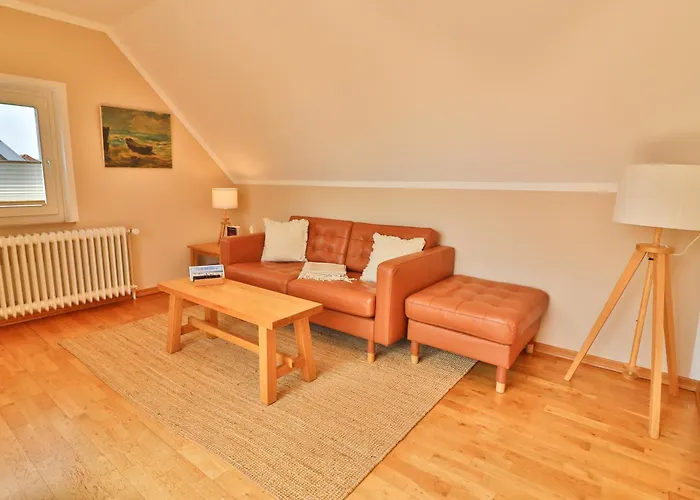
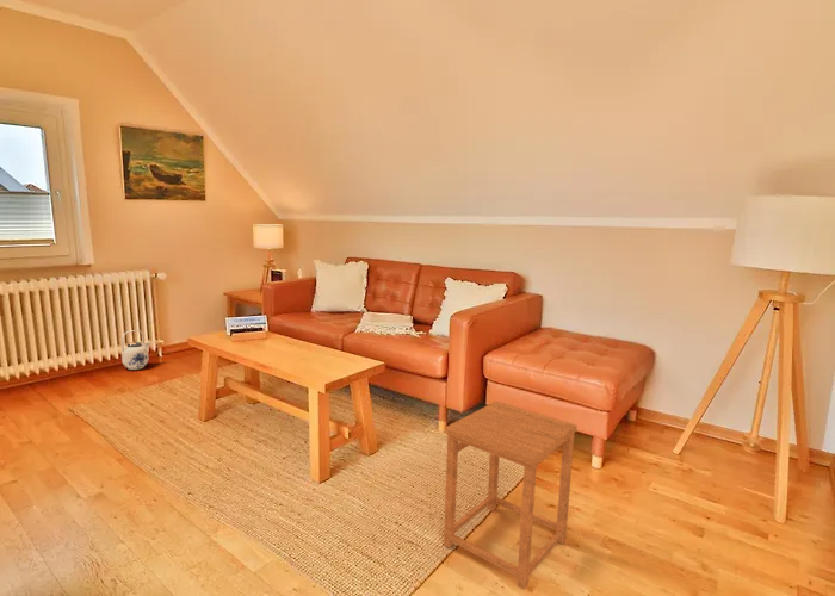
+ teapot [120,329,151,371]
+ side table [443,401,579,591]
